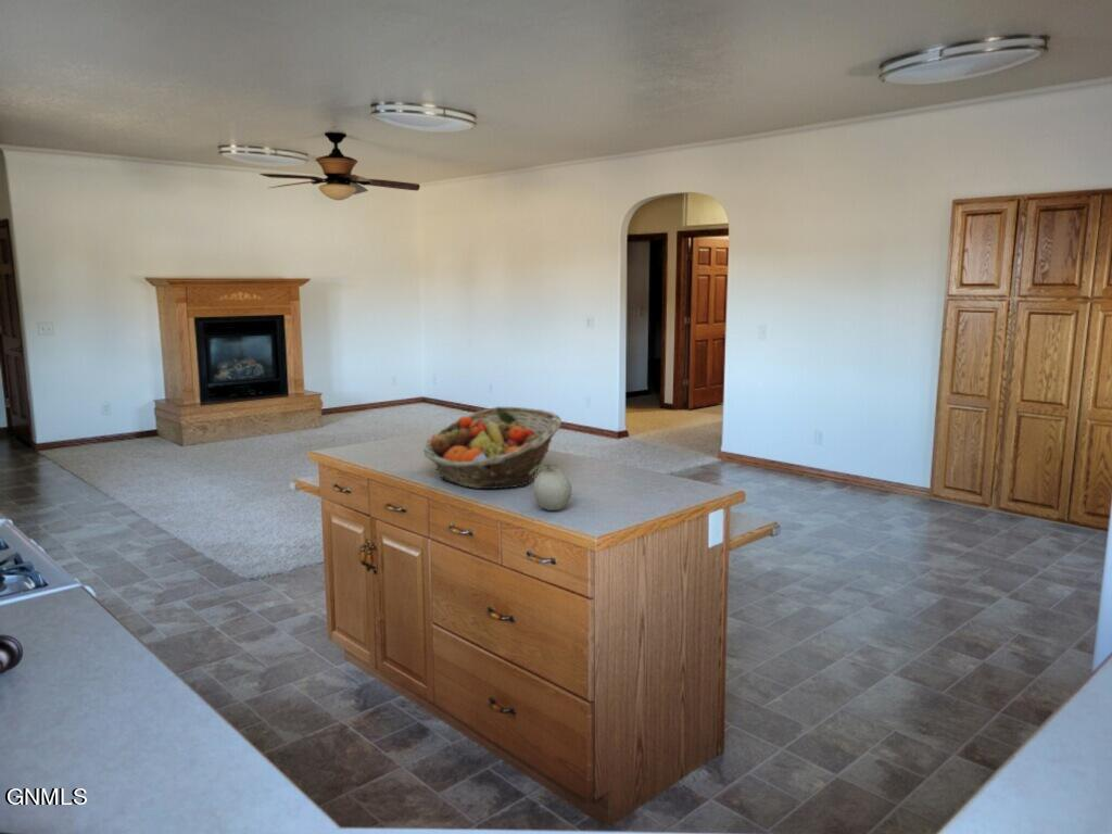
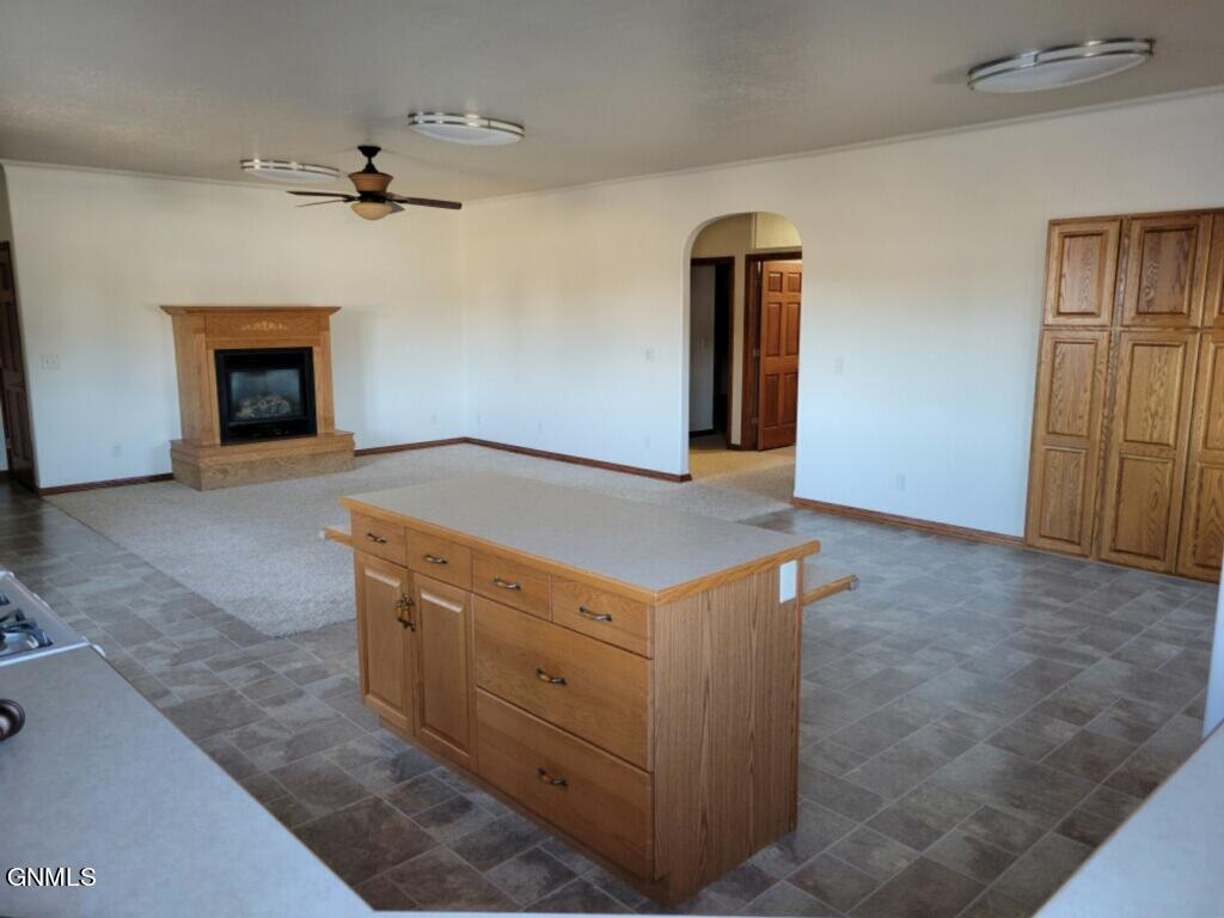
- fruit basket [422,406,563,490]
- fruit [530,462,572,511]
